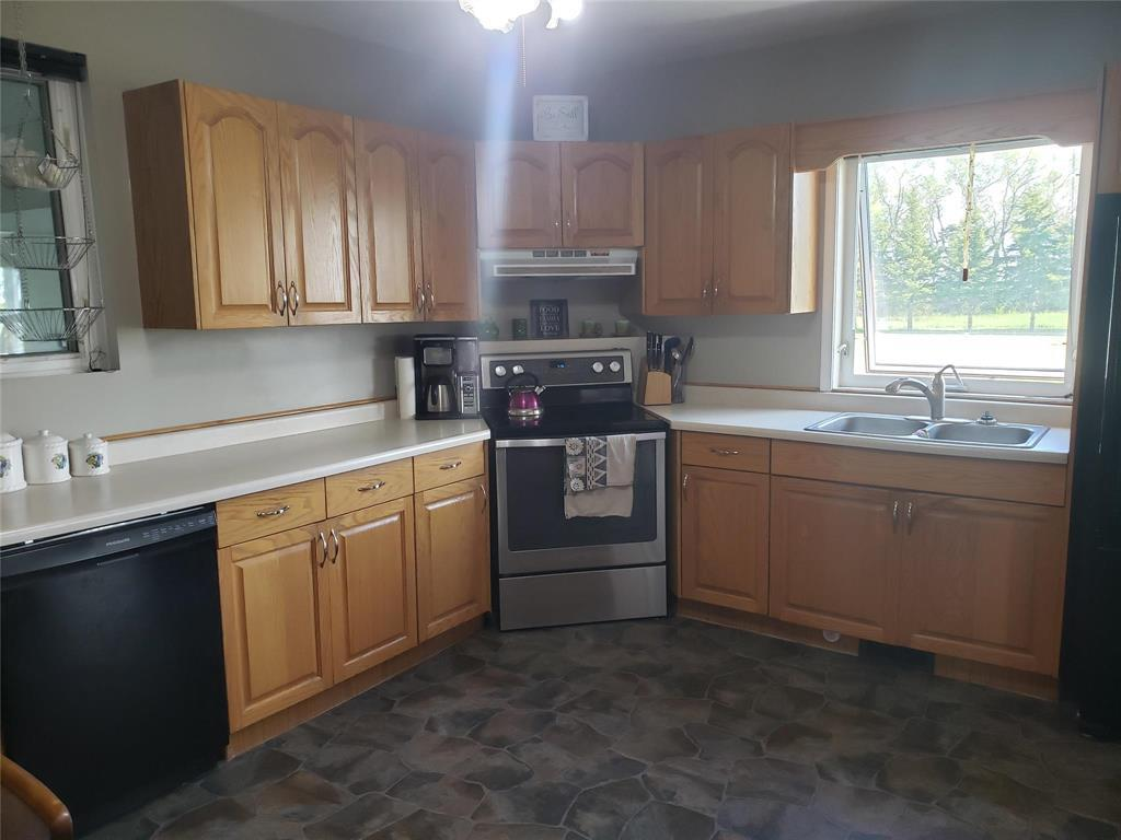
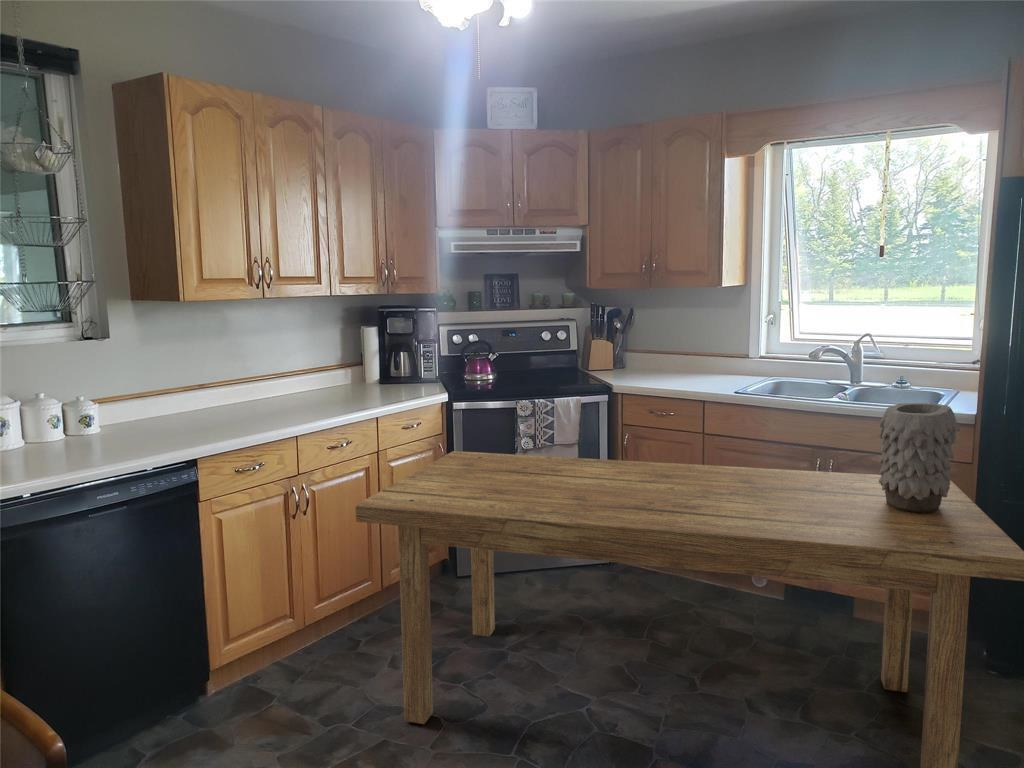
+ vase [878,402,961,513]
+ dining table [354,450,1024,768]
